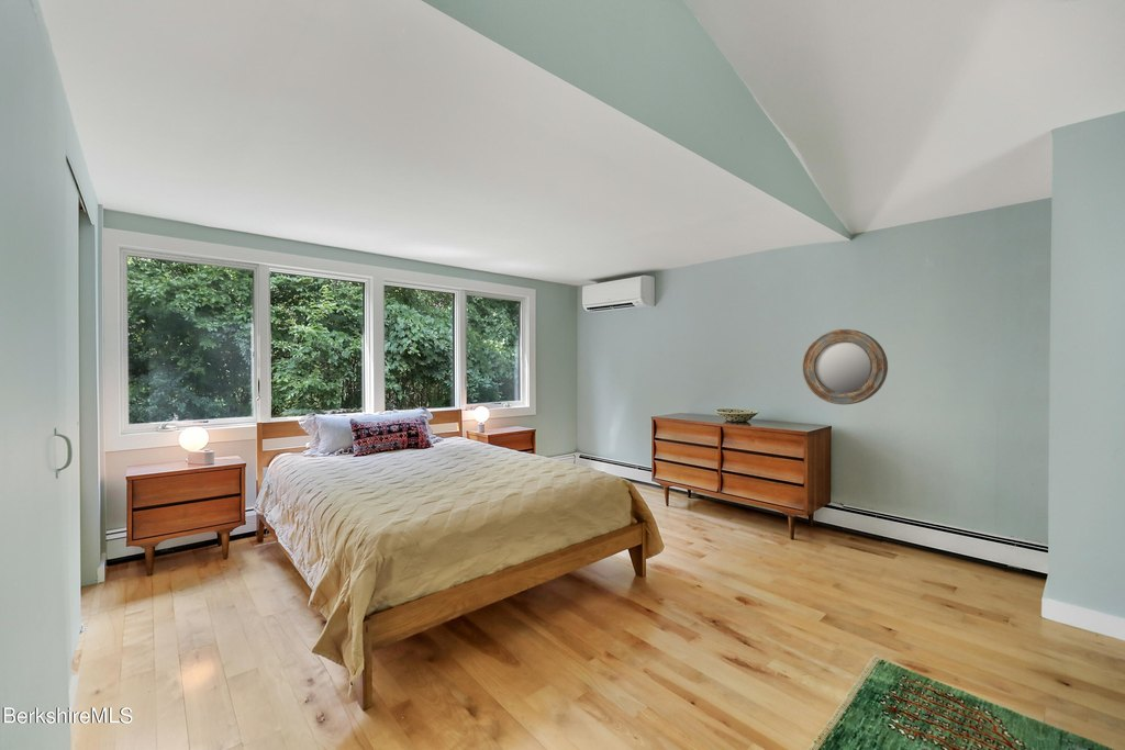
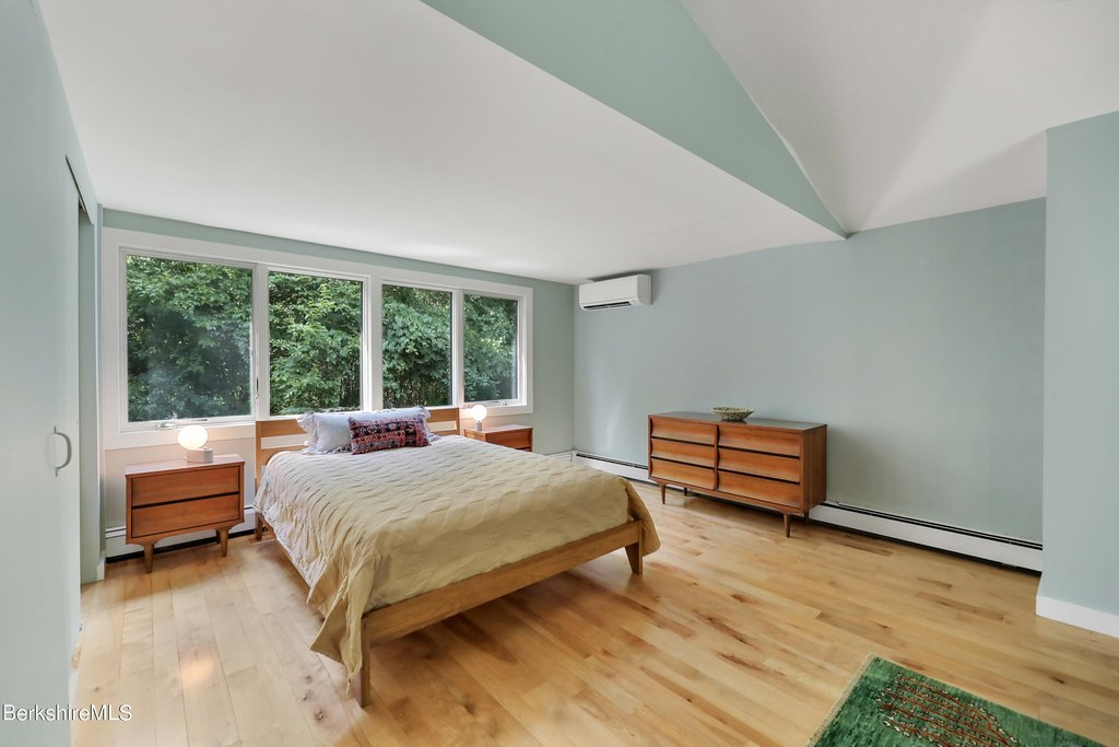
- home mirror [801,328,889,405]
